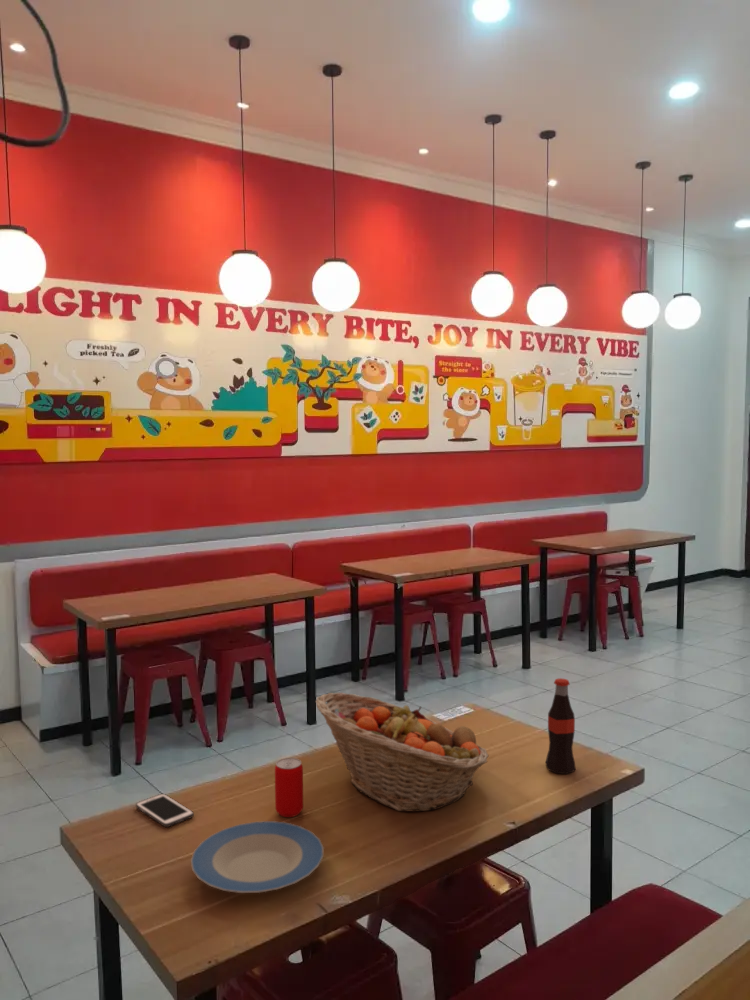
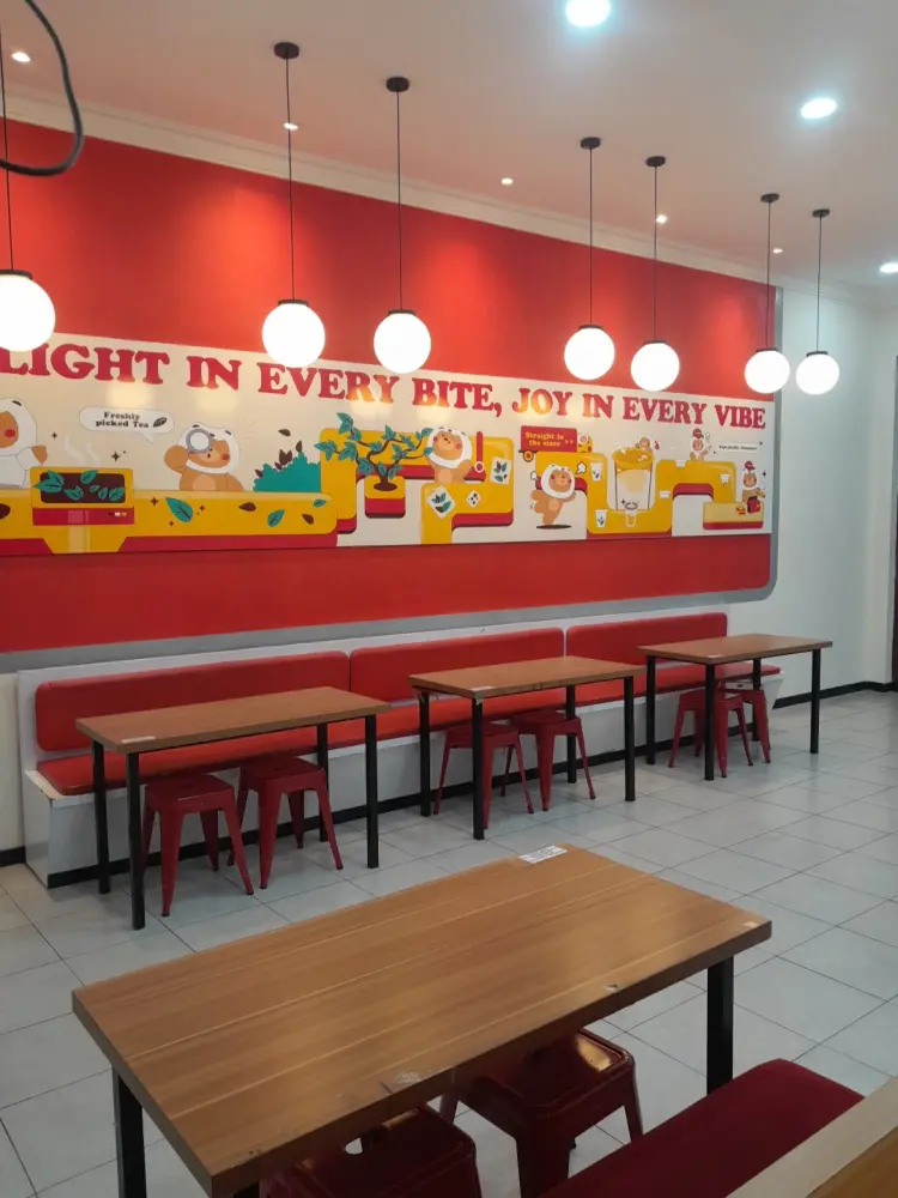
- plate [190,820,325,894]
- fruit basket [315,692,489,812]
- cell phone [135,793,195,828]
- bottle [545,677,577,775]
- beverage can [274,757,304,818]
